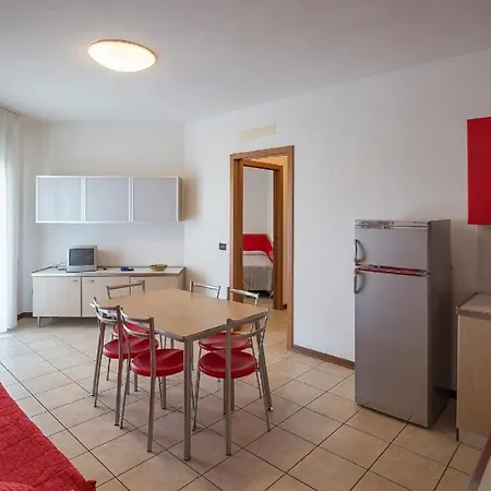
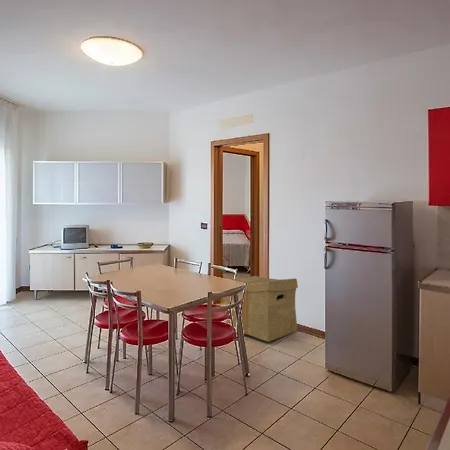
+ cardboard box [225,275,299,343]
